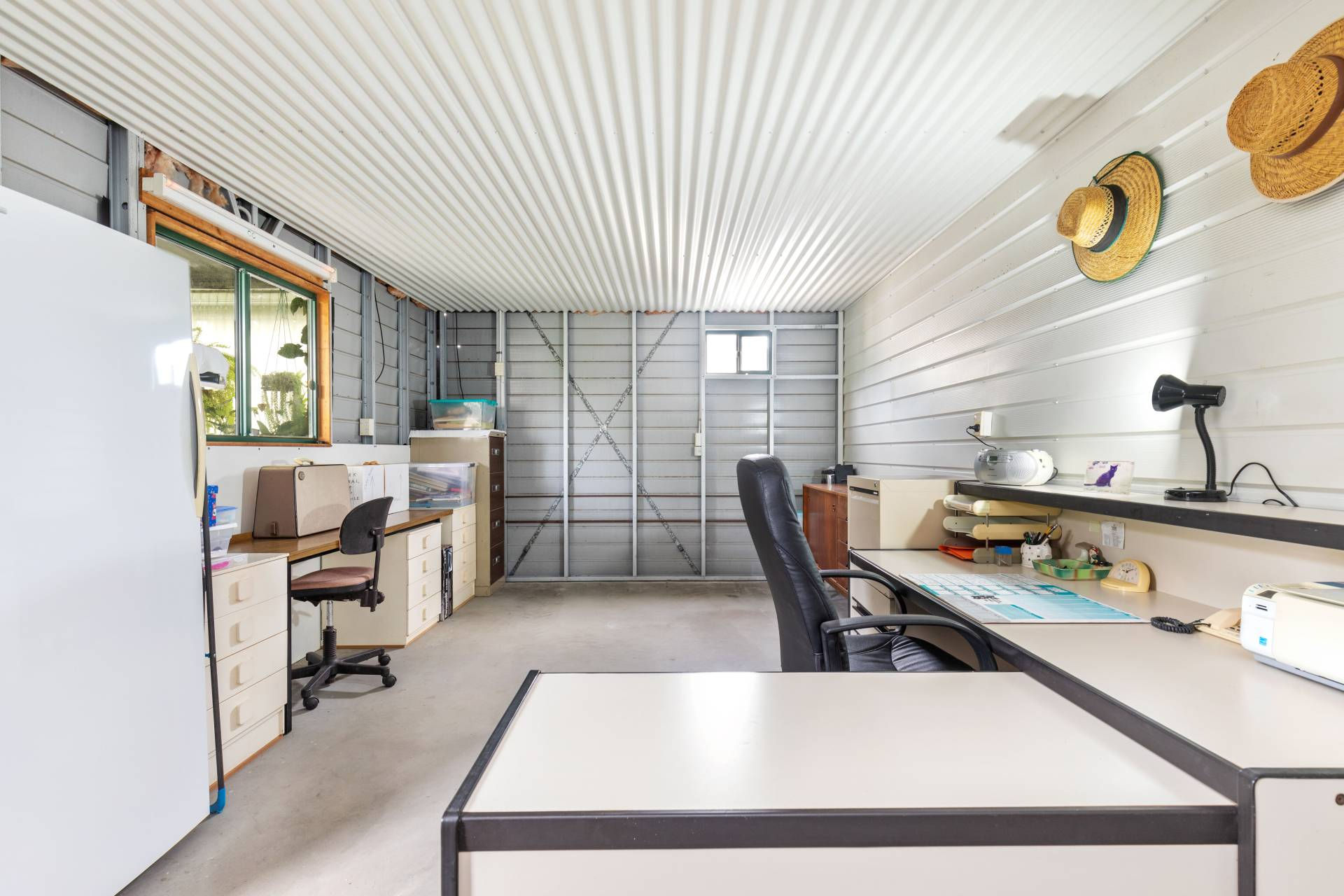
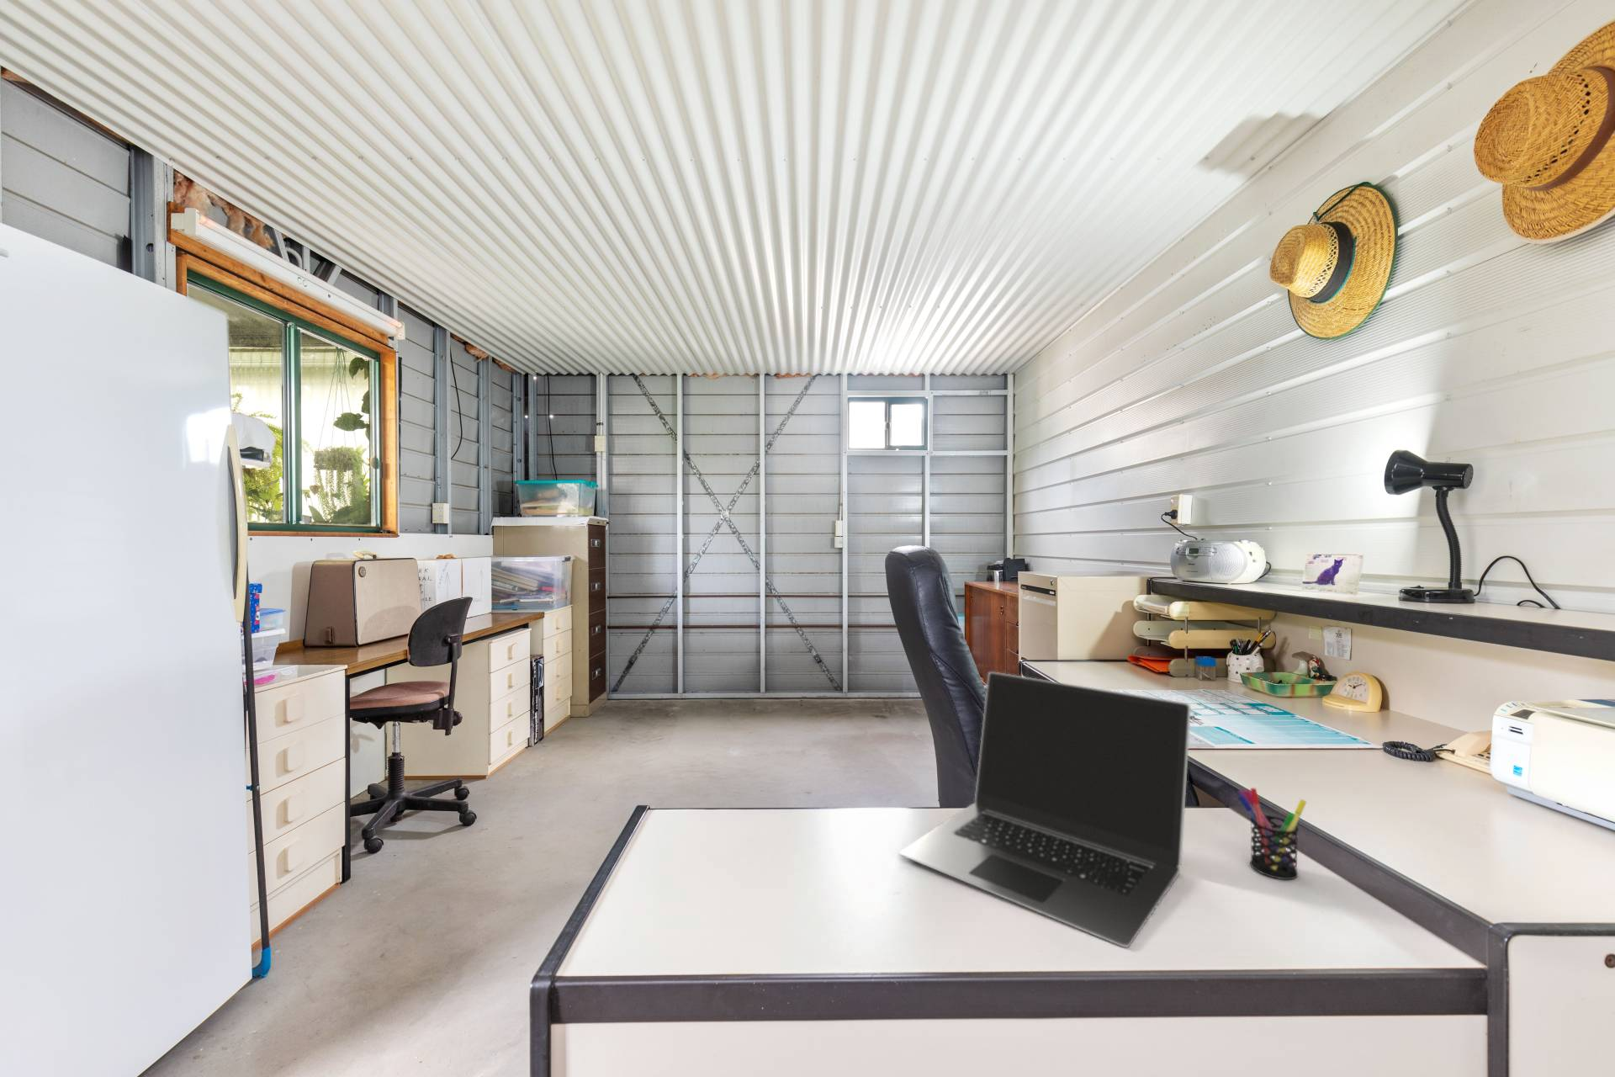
+ pen holder [1238,786,1307,880]
+ laptop [899,671,1192,948]
